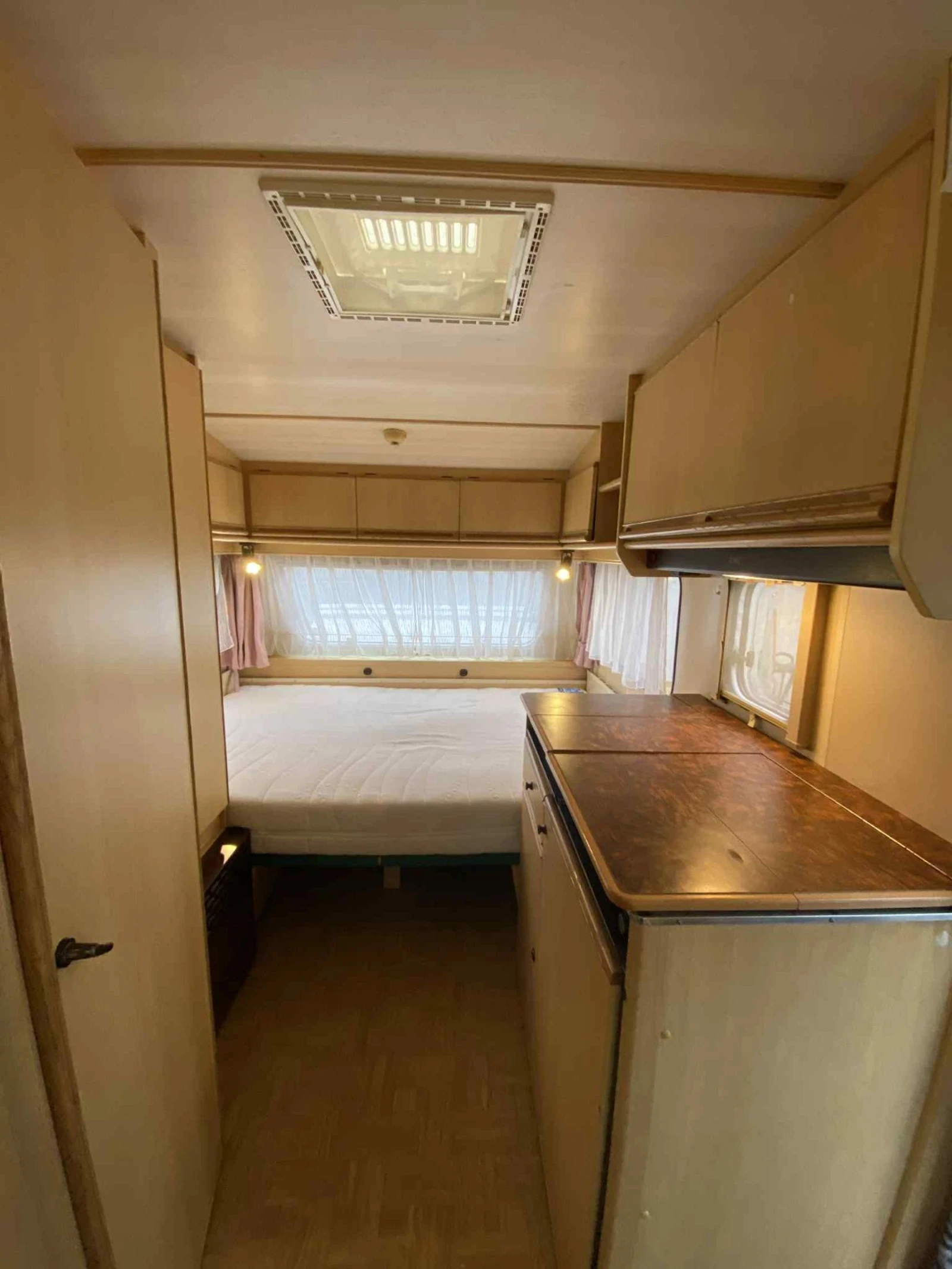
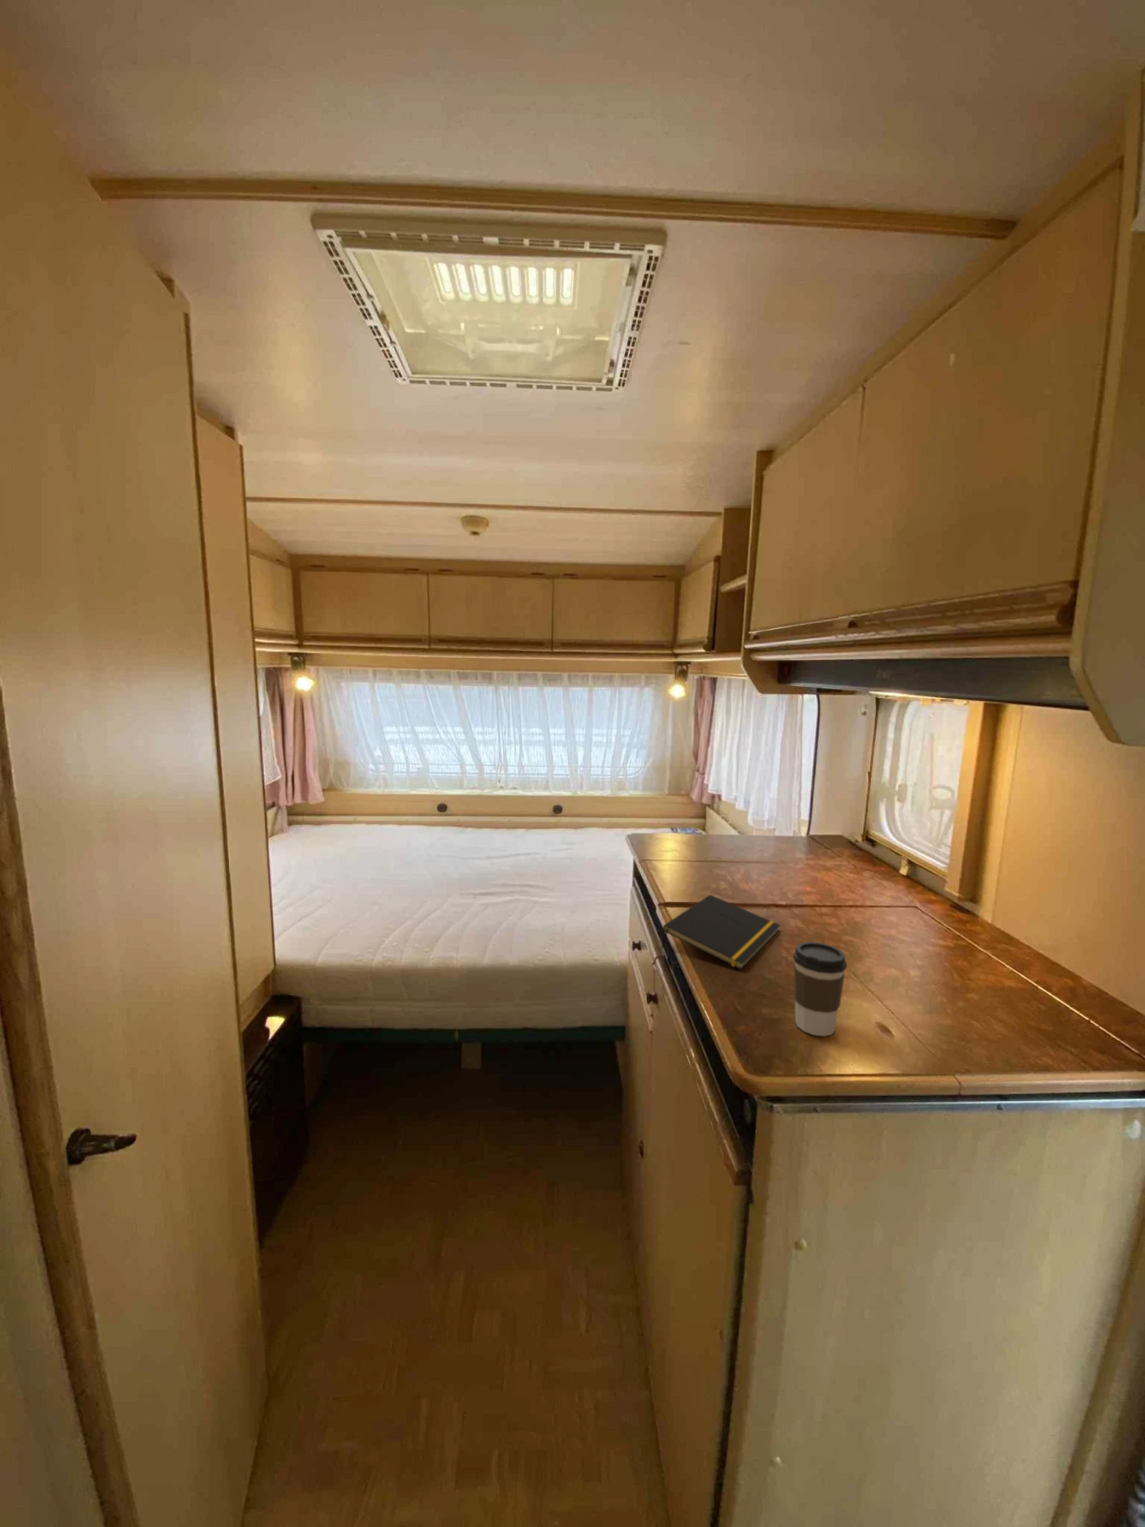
+ coffee cup [793,941,848,1037]
+ notepad [660,894,782,970]
